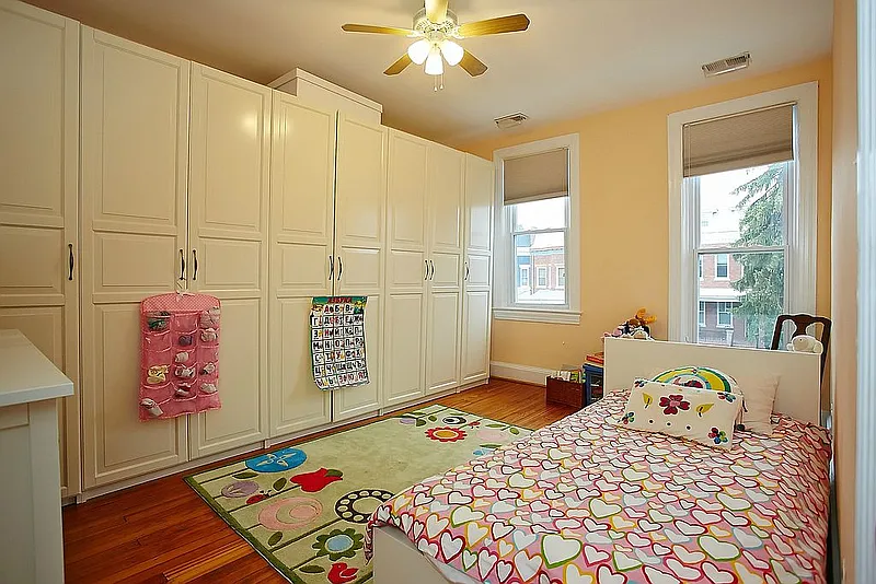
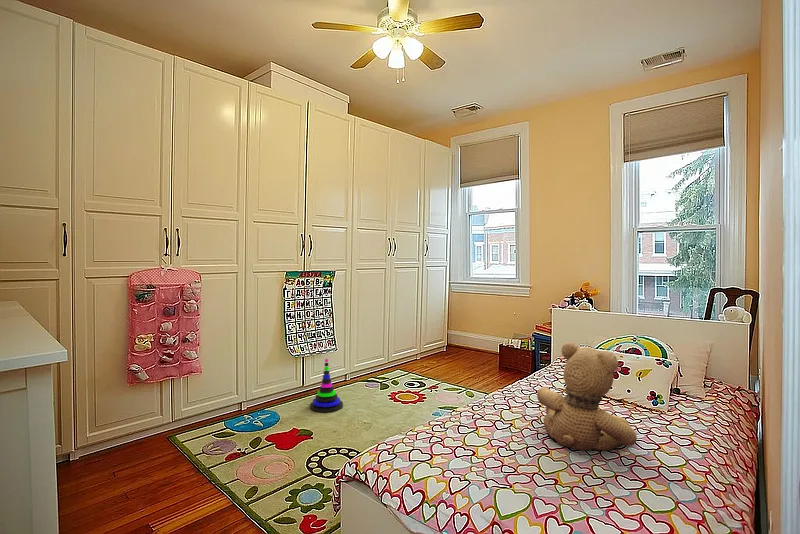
+ stacking toy [309,358,344,413]
+ teddy bear [536,341,638,452]
